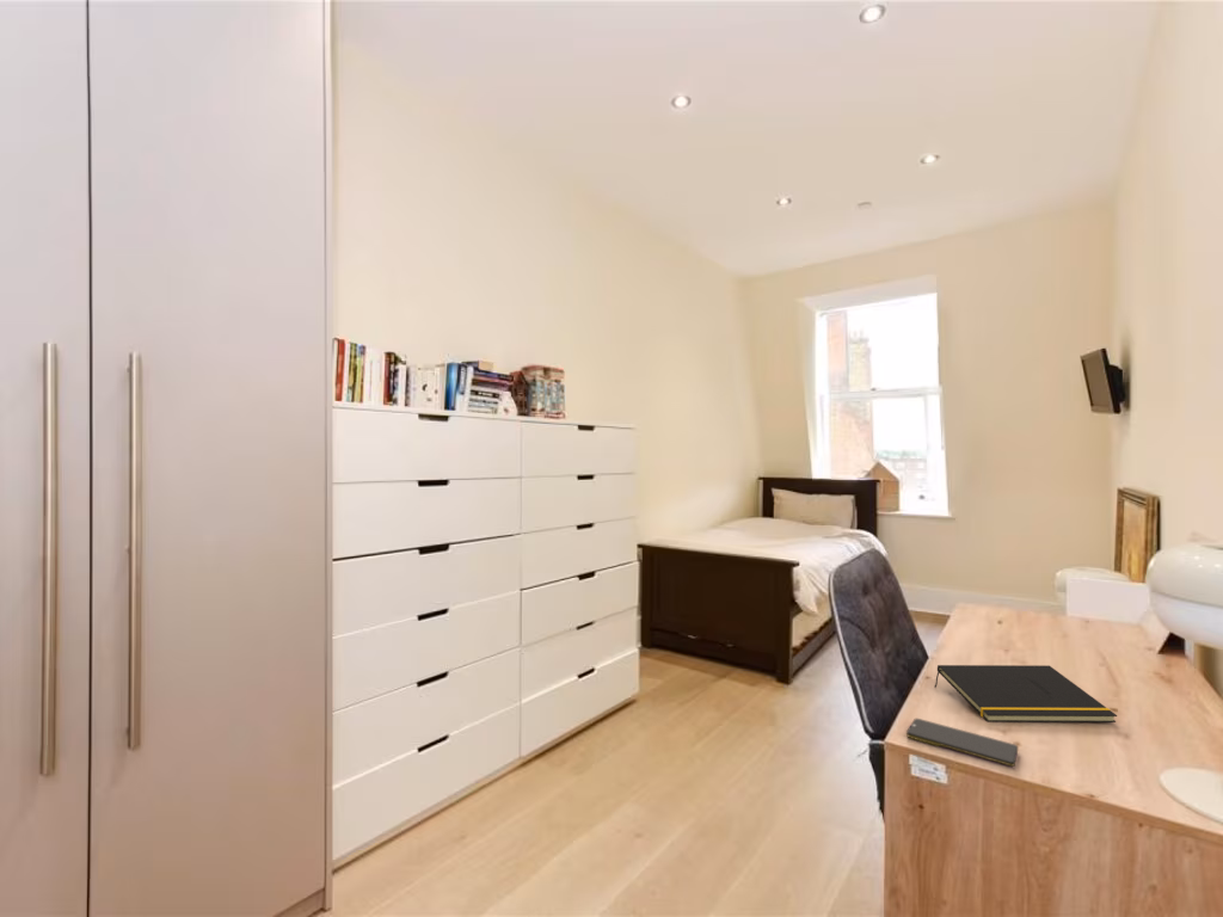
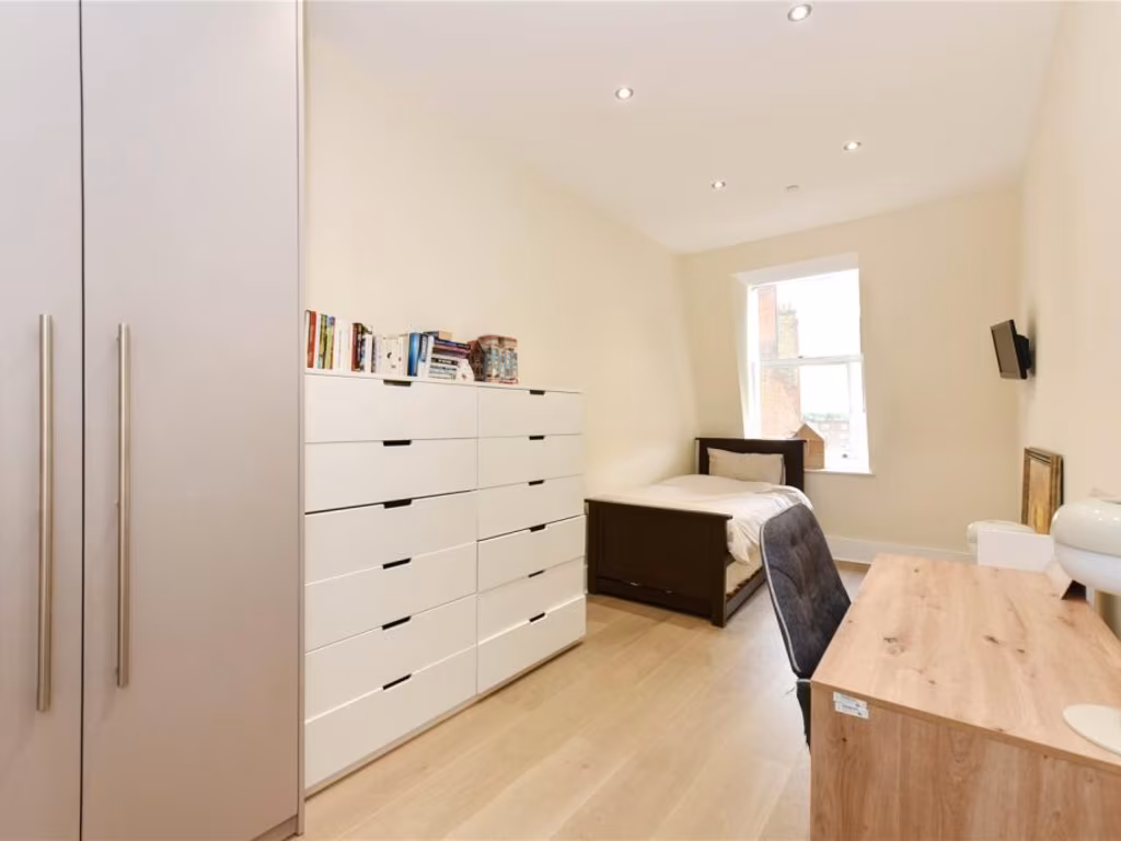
- notepad [934,664,1118,724]
- smartphone [905,718,1019,768]
